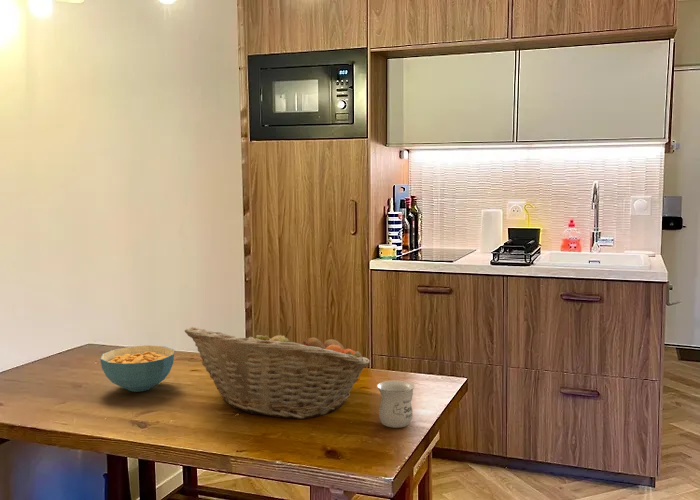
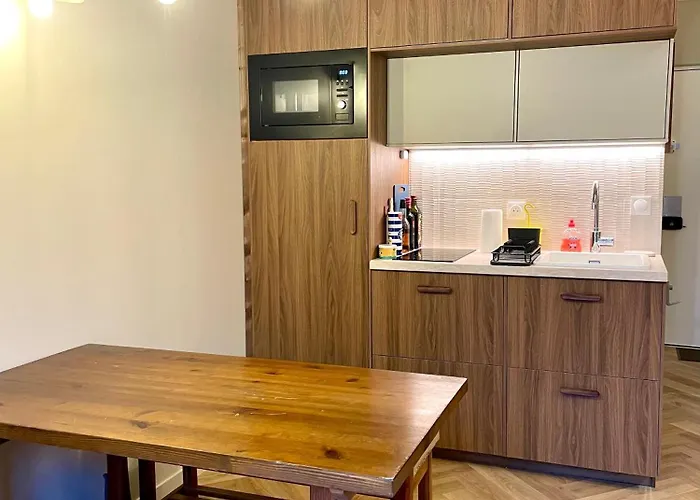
- mug [376,379,415,429]
- cereal bowl [99,344,175,393]
- fruit basket [184,325,371,420]
